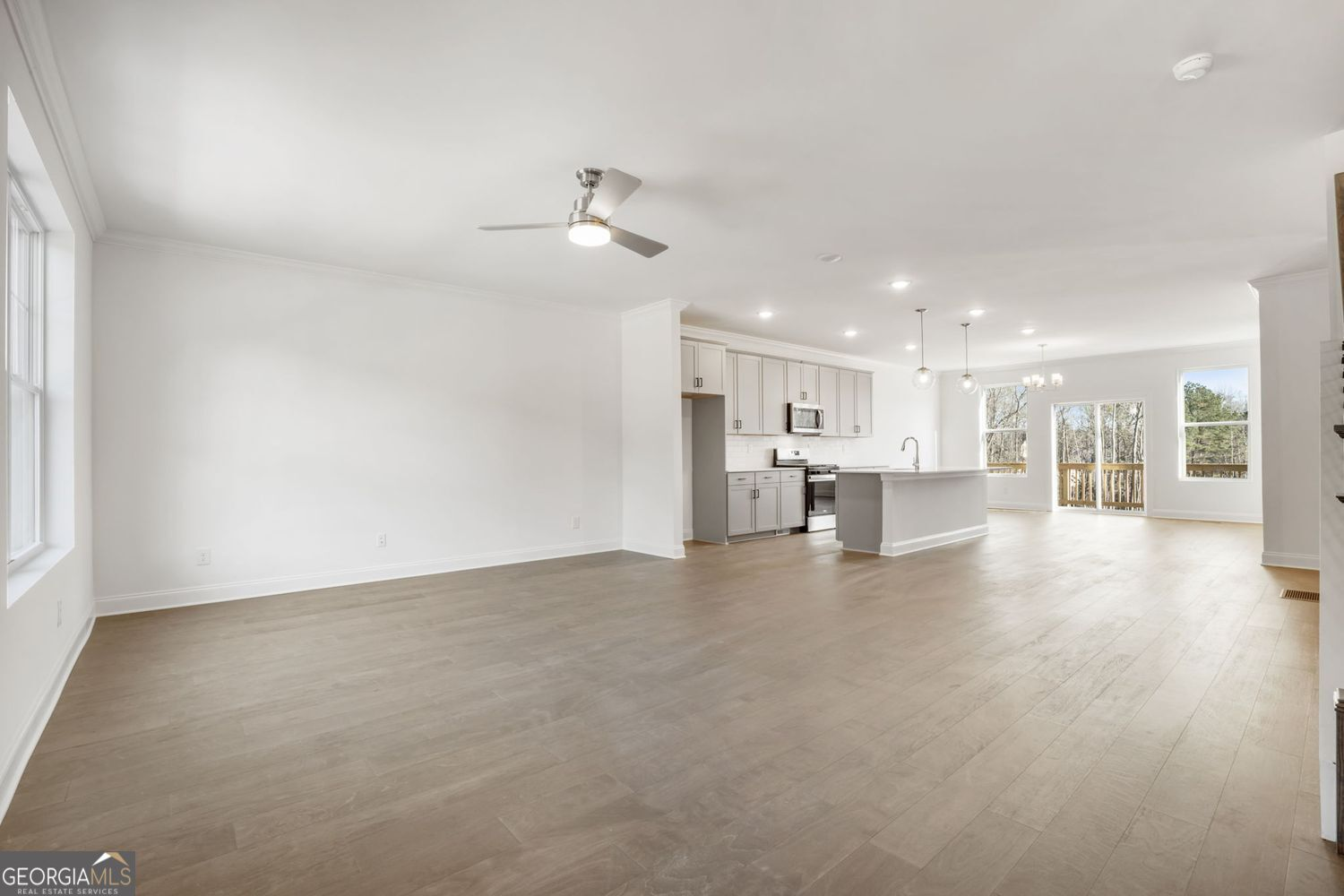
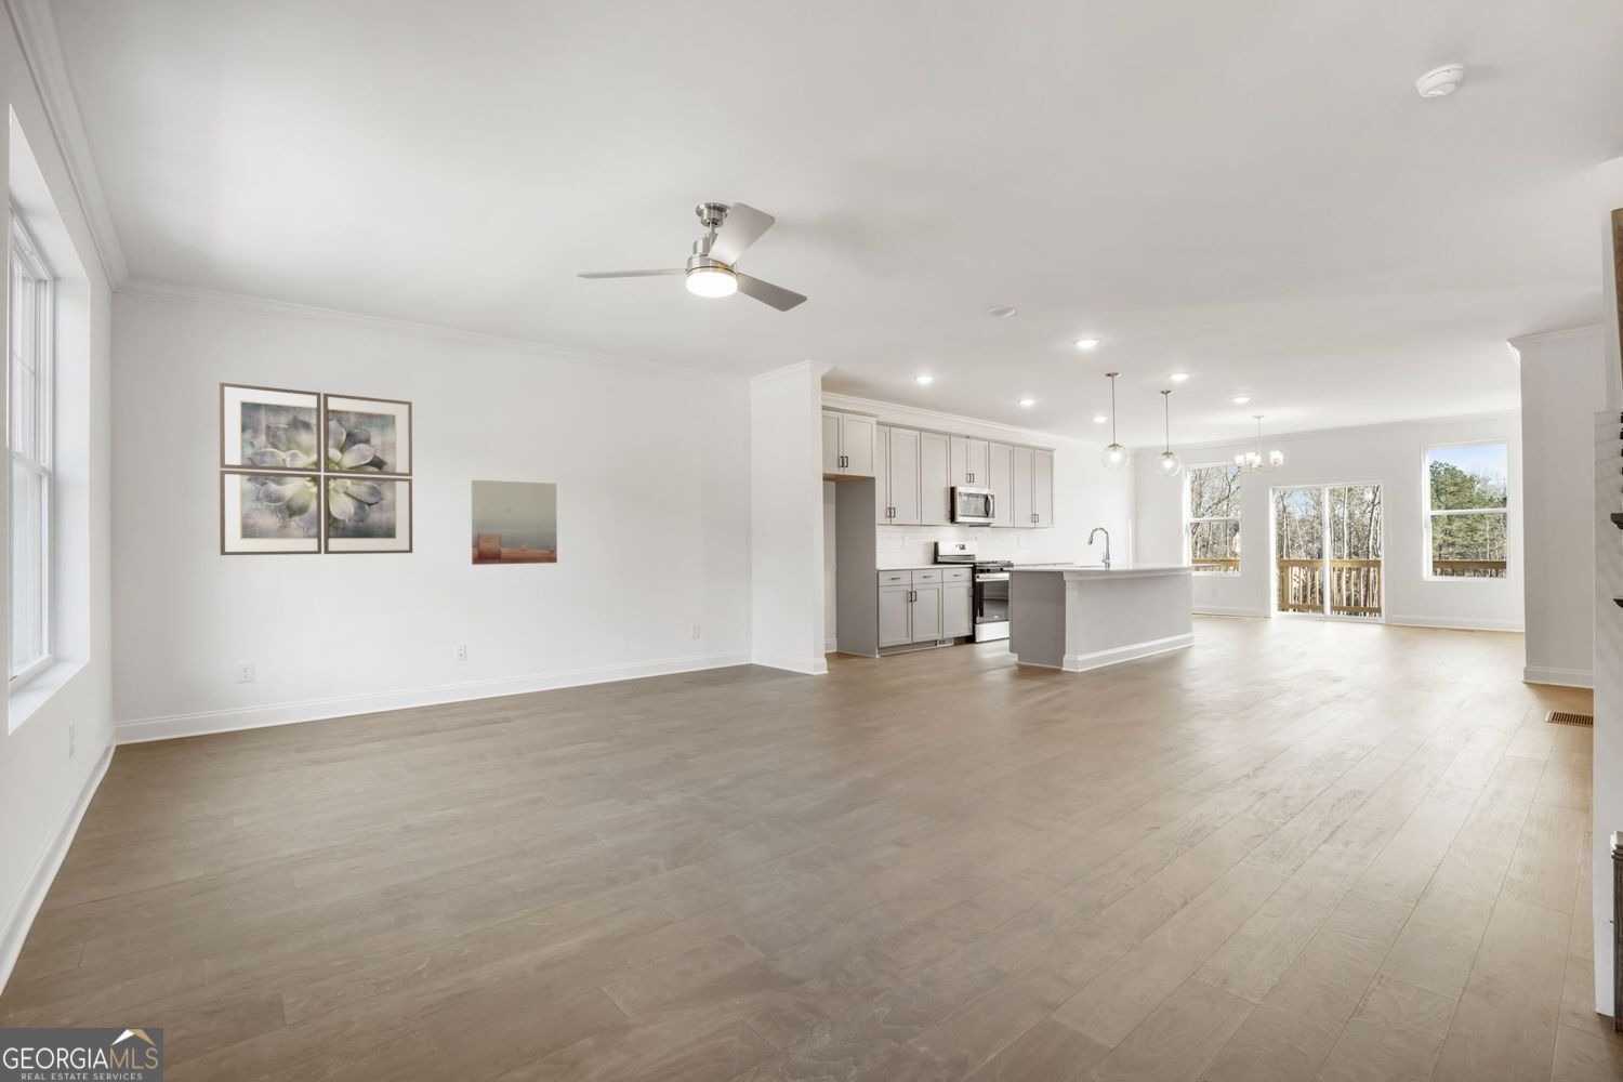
+ wall art [471,479,558,566]
+ wall art [219,382,413,557]
